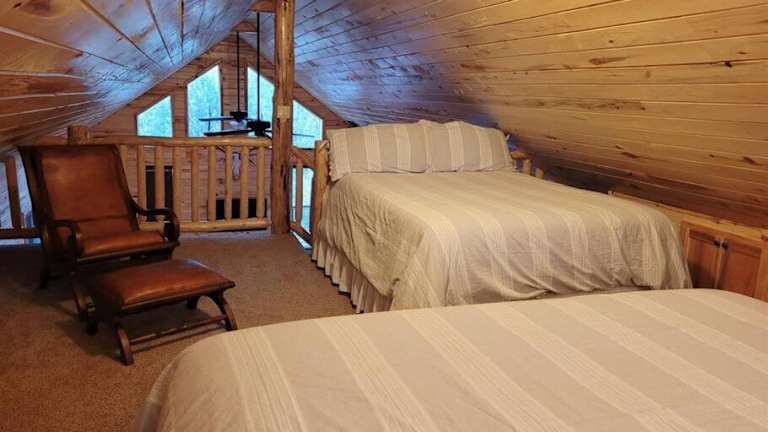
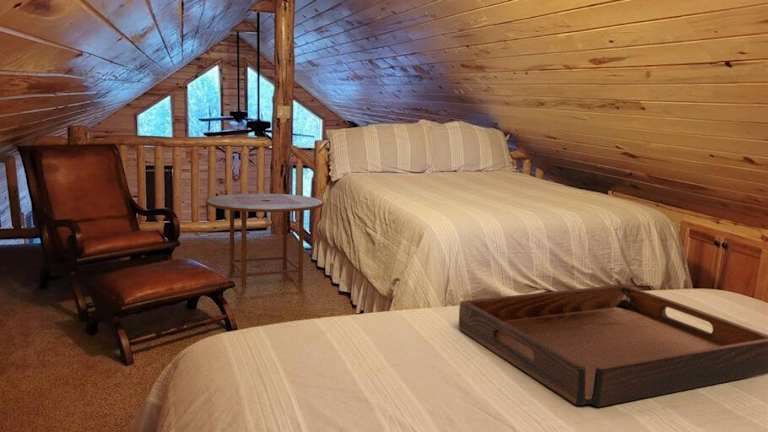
+ serving tray [458,284,768,408]
+ side table [205,193,325,289]
